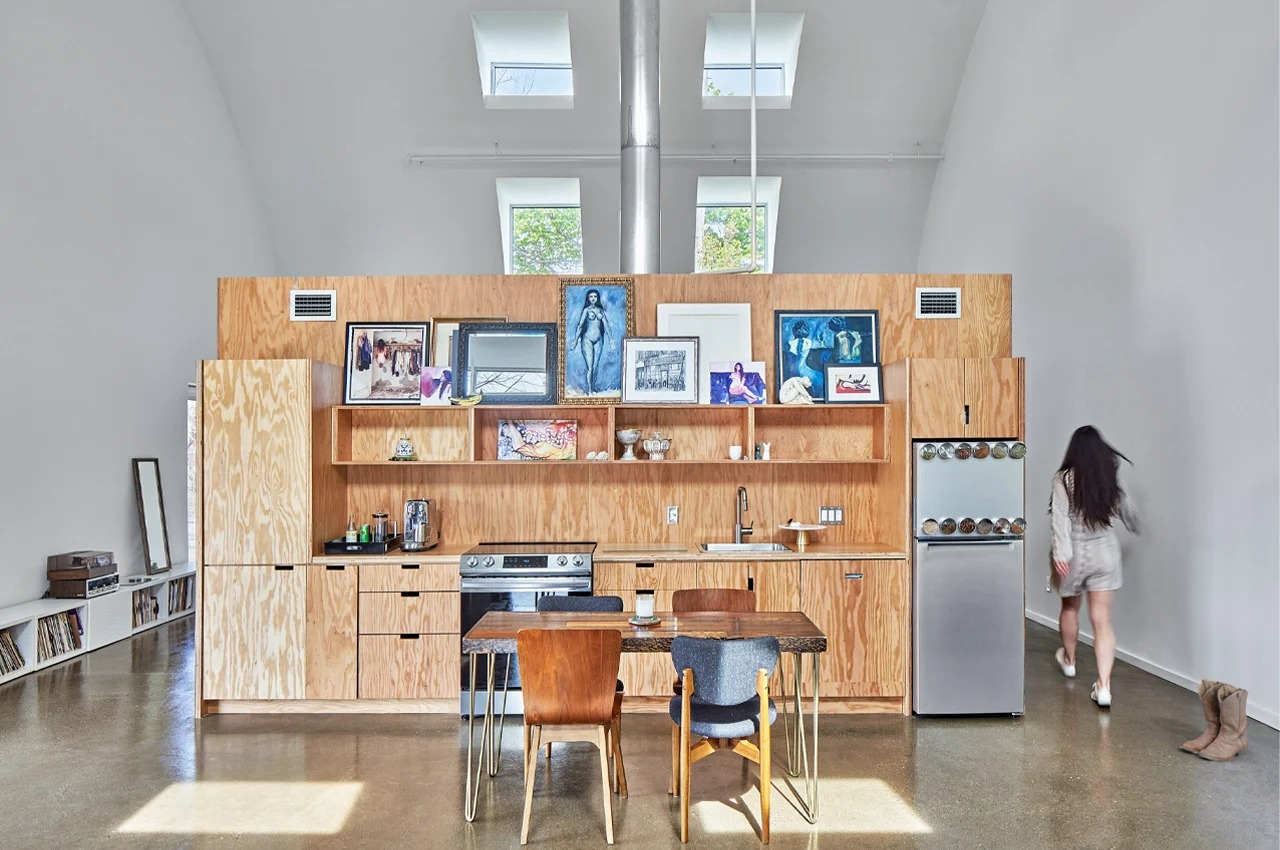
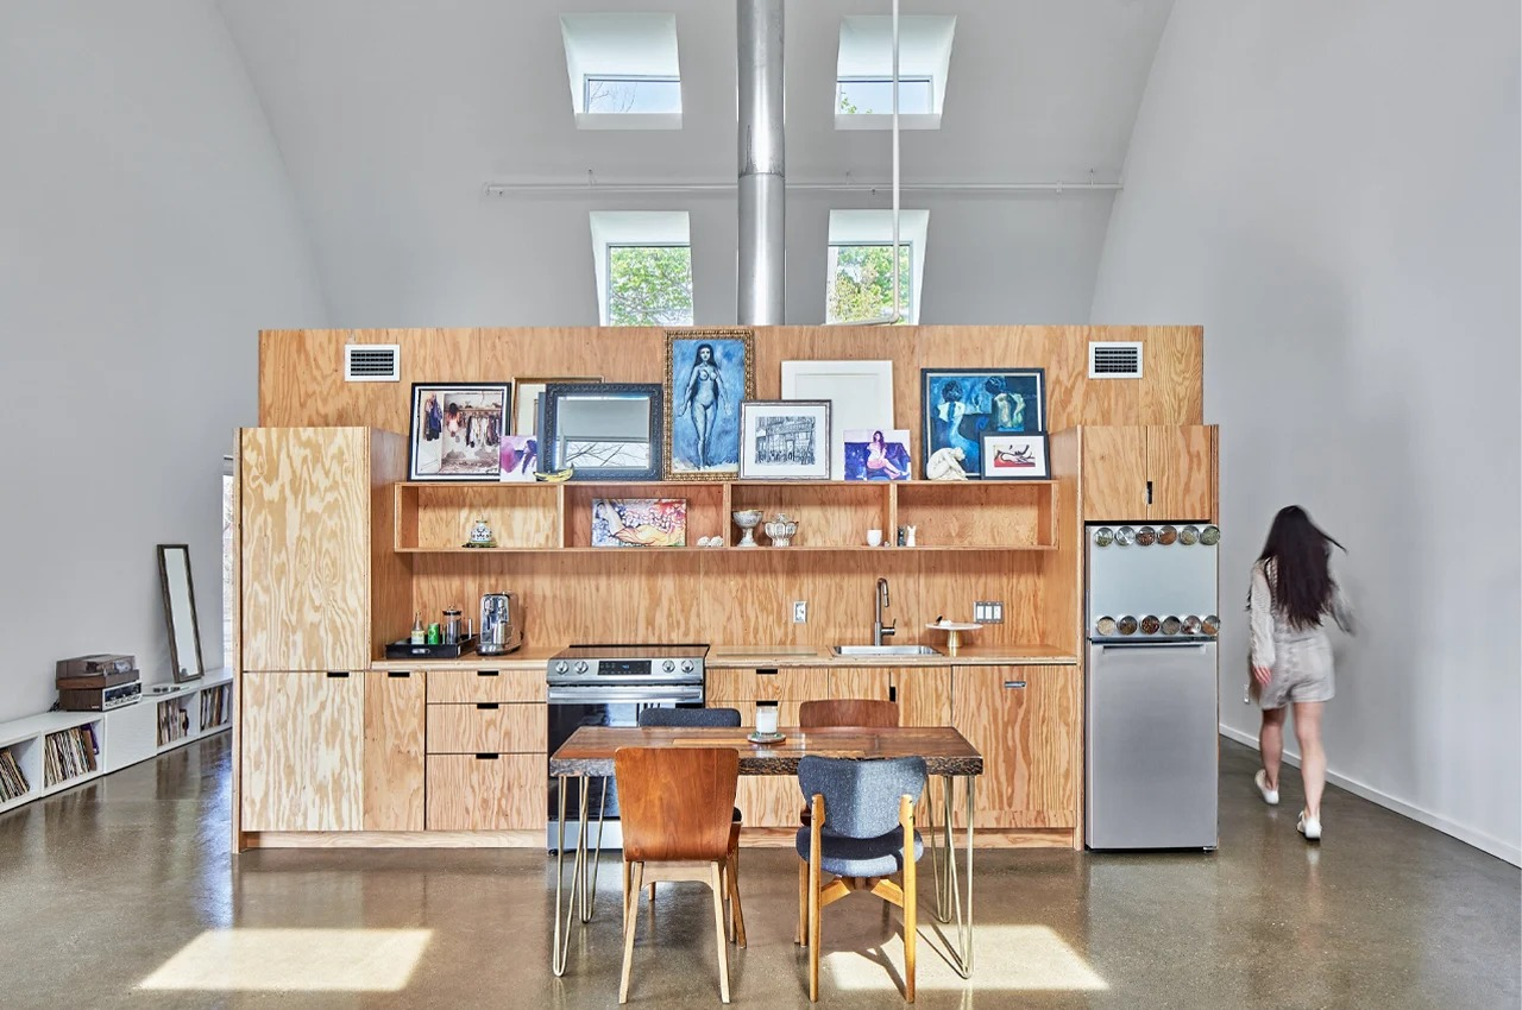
- boots [1179,677,1249,762]
